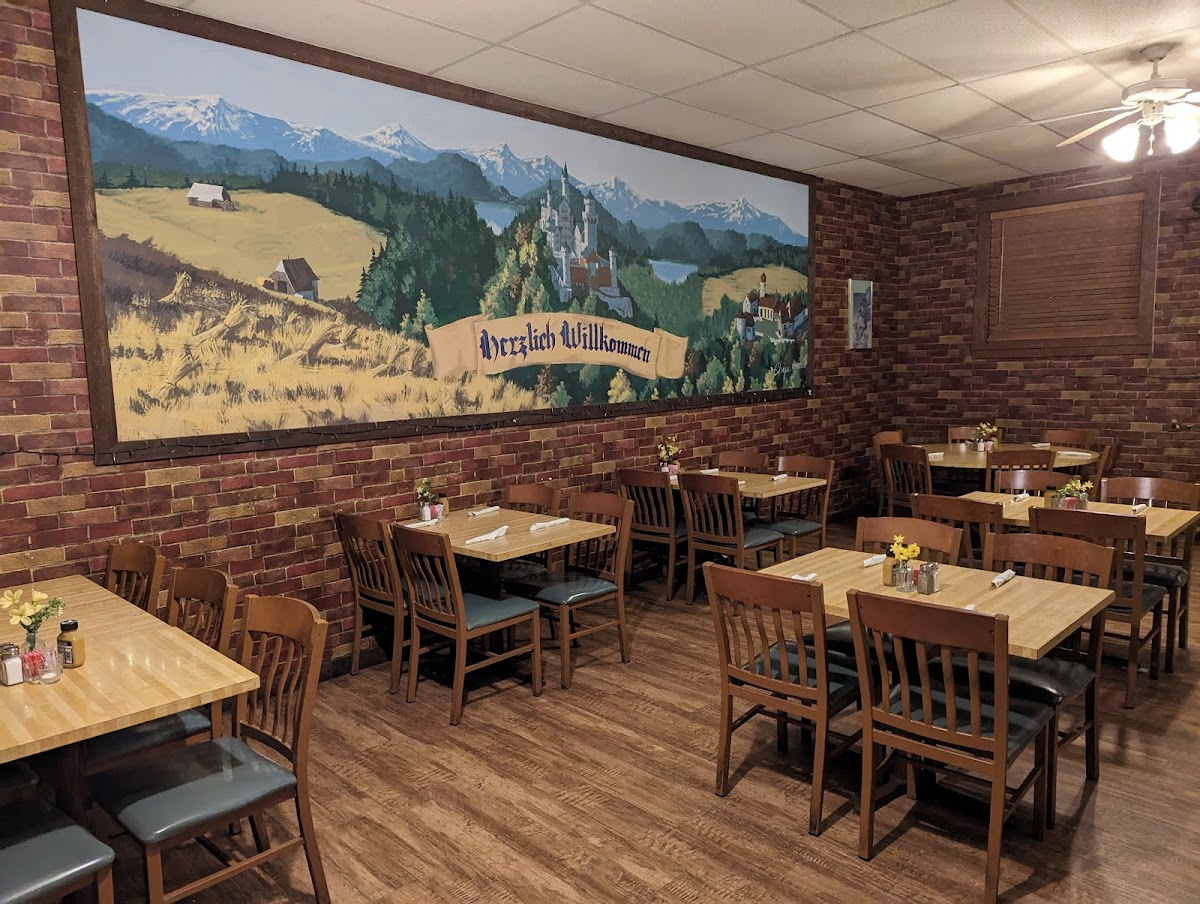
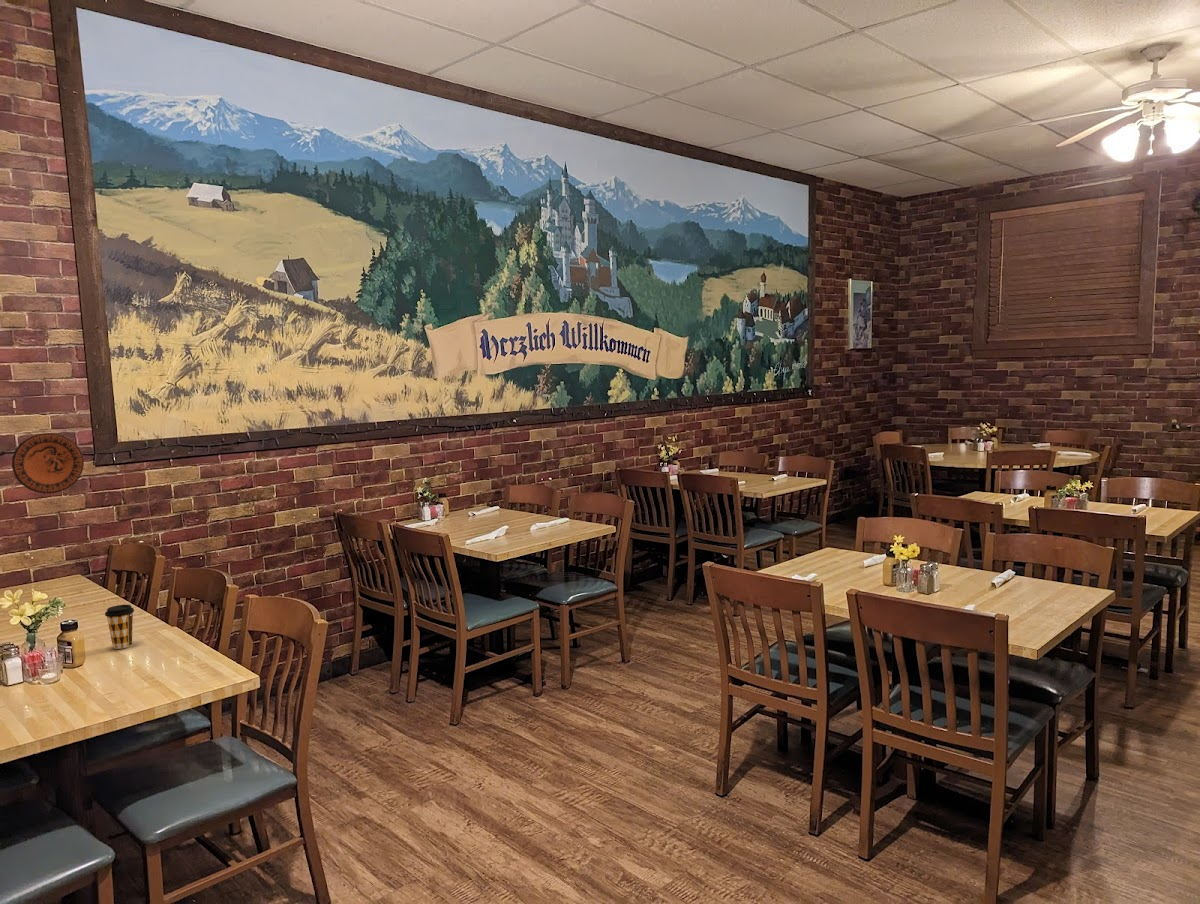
+ coffee cup [104,604,135,650]
+ decorative plate [11,432,85,495]
